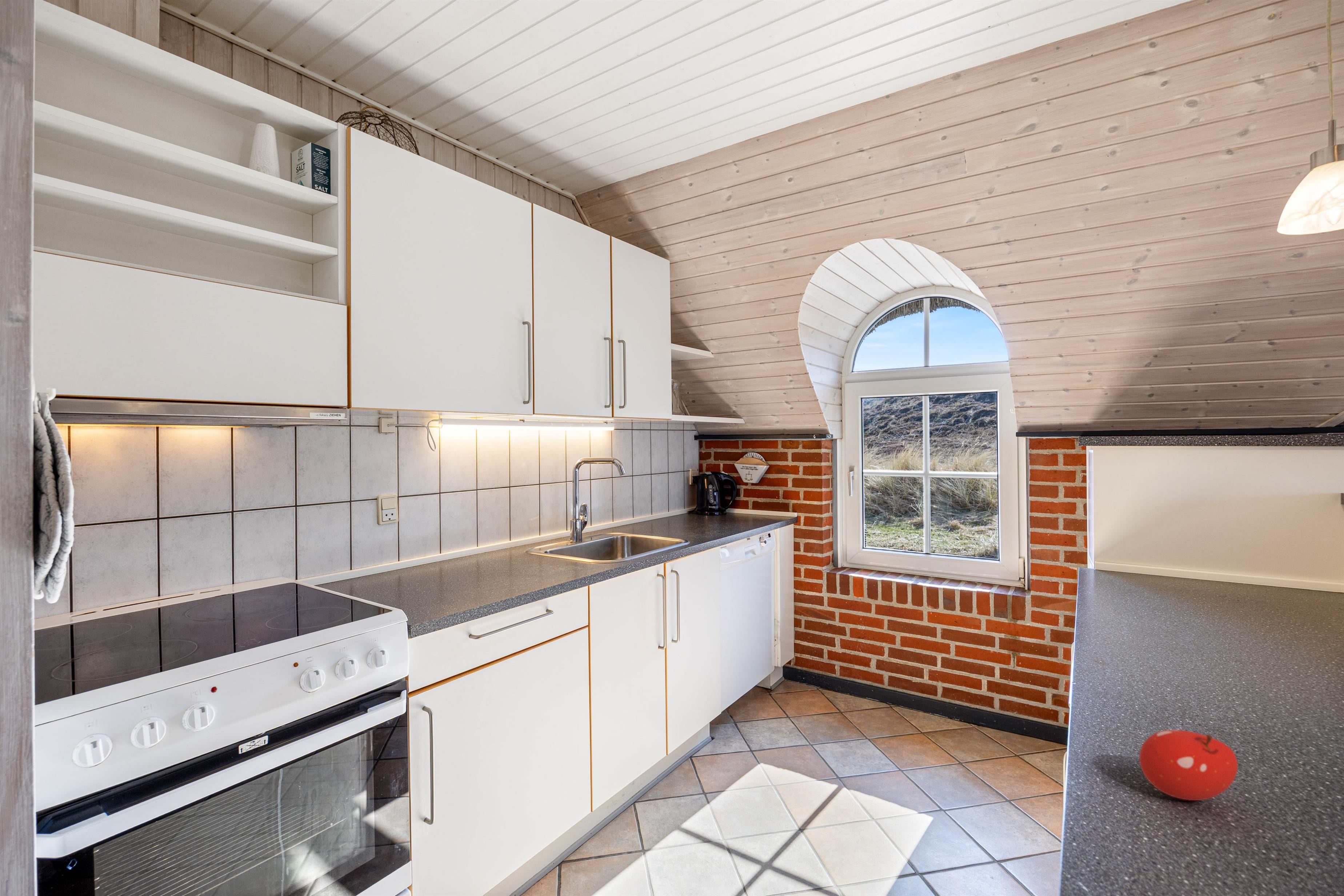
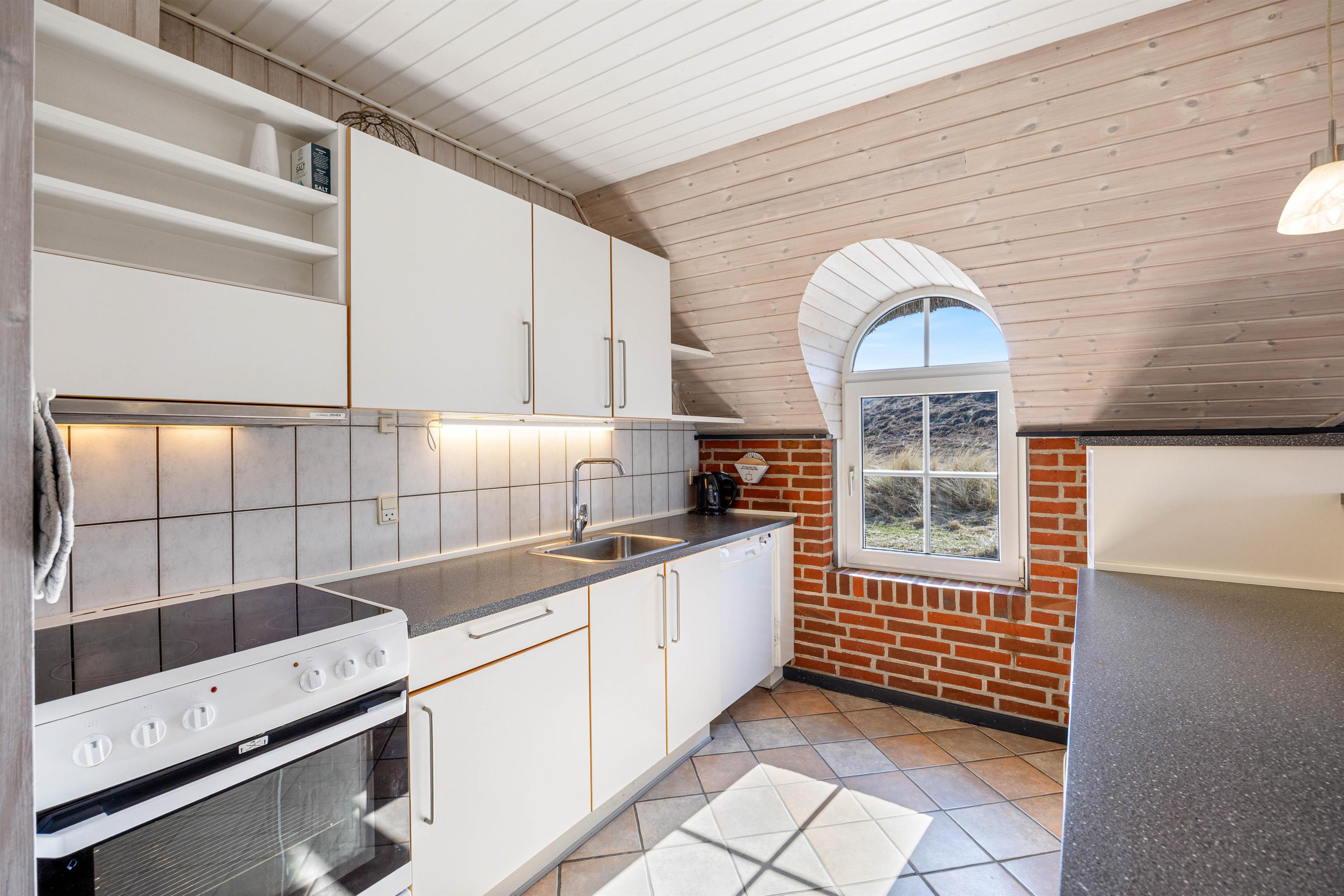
- fruit [1139,729,1238,801]
